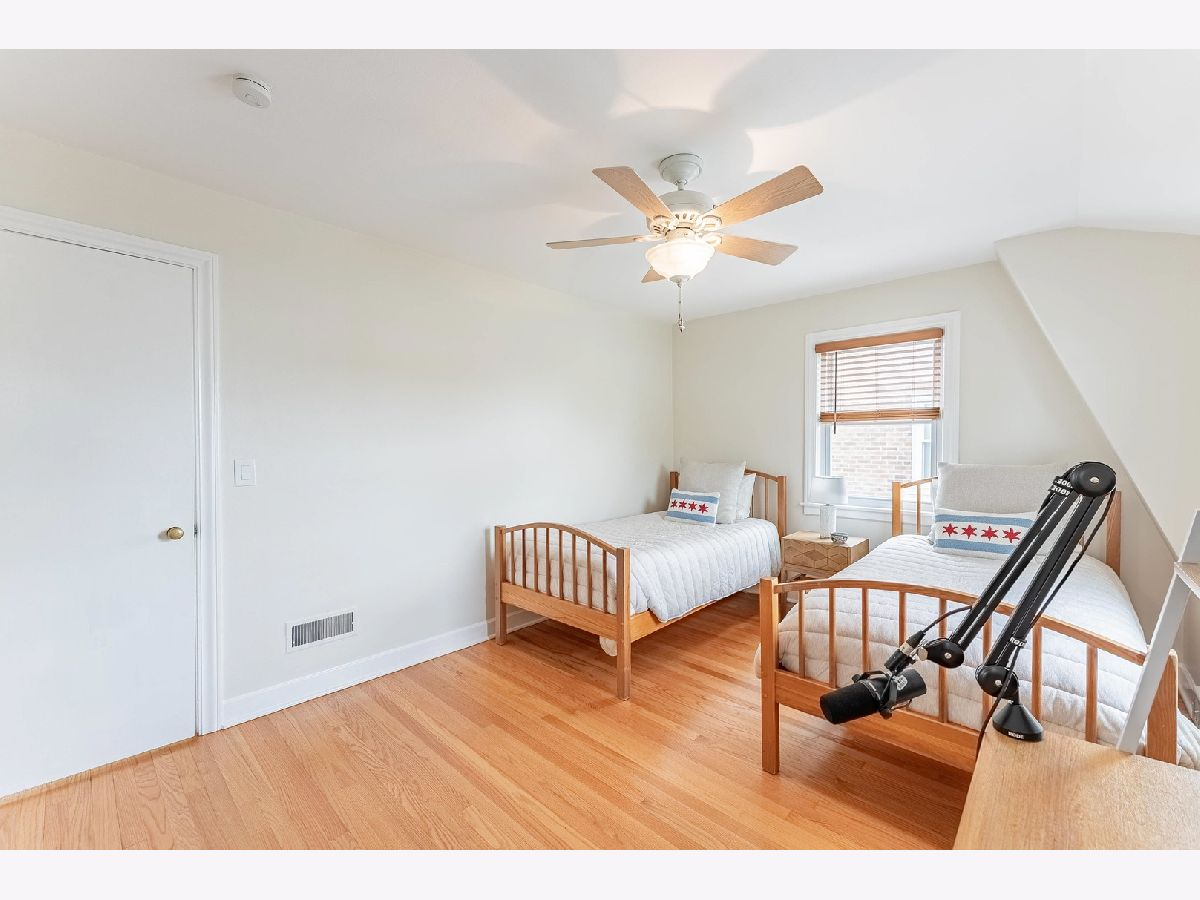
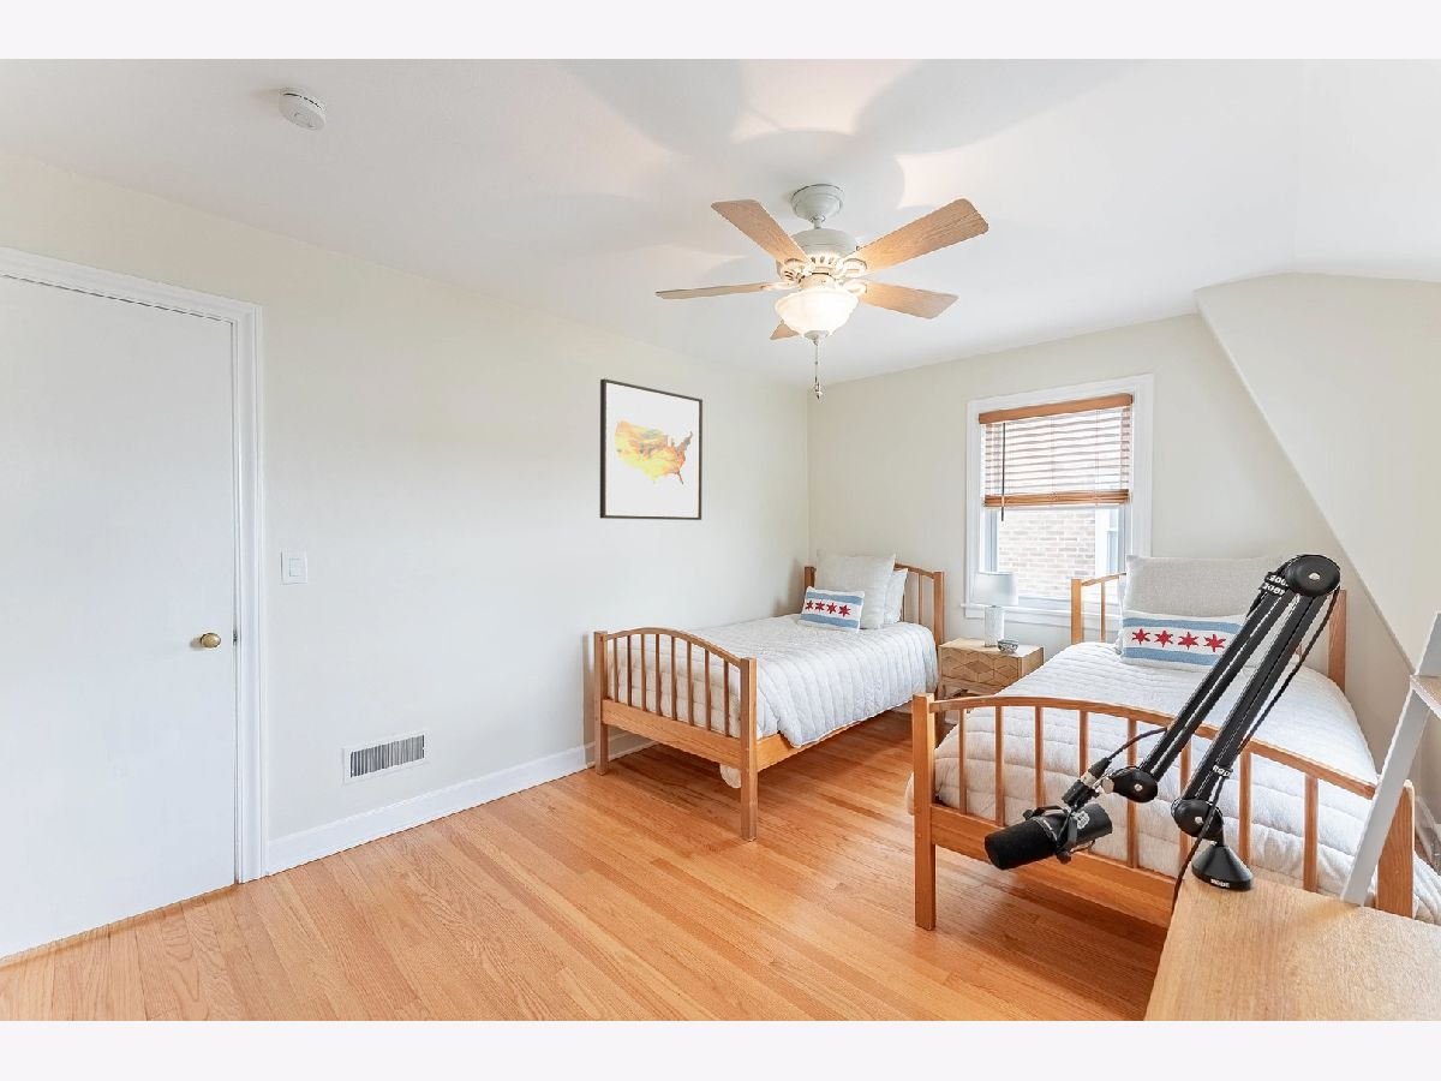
+ wall art [599,377,704,521]
